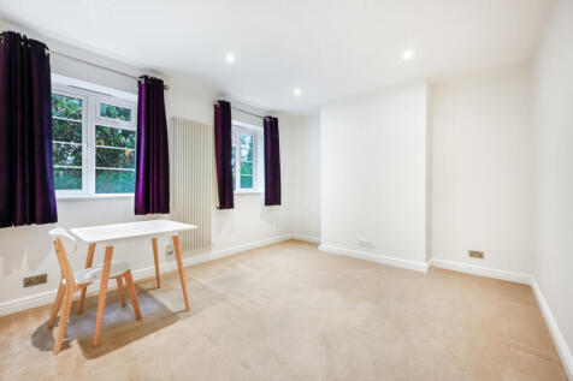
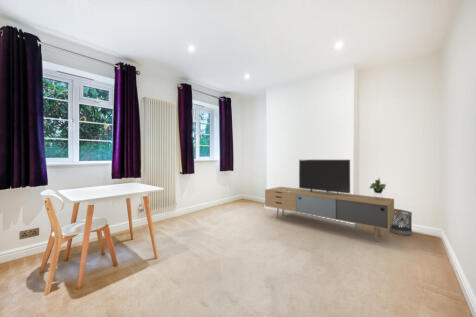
+ media console [264,159,395,242]
+ wastebasket [389,208,413,236]
